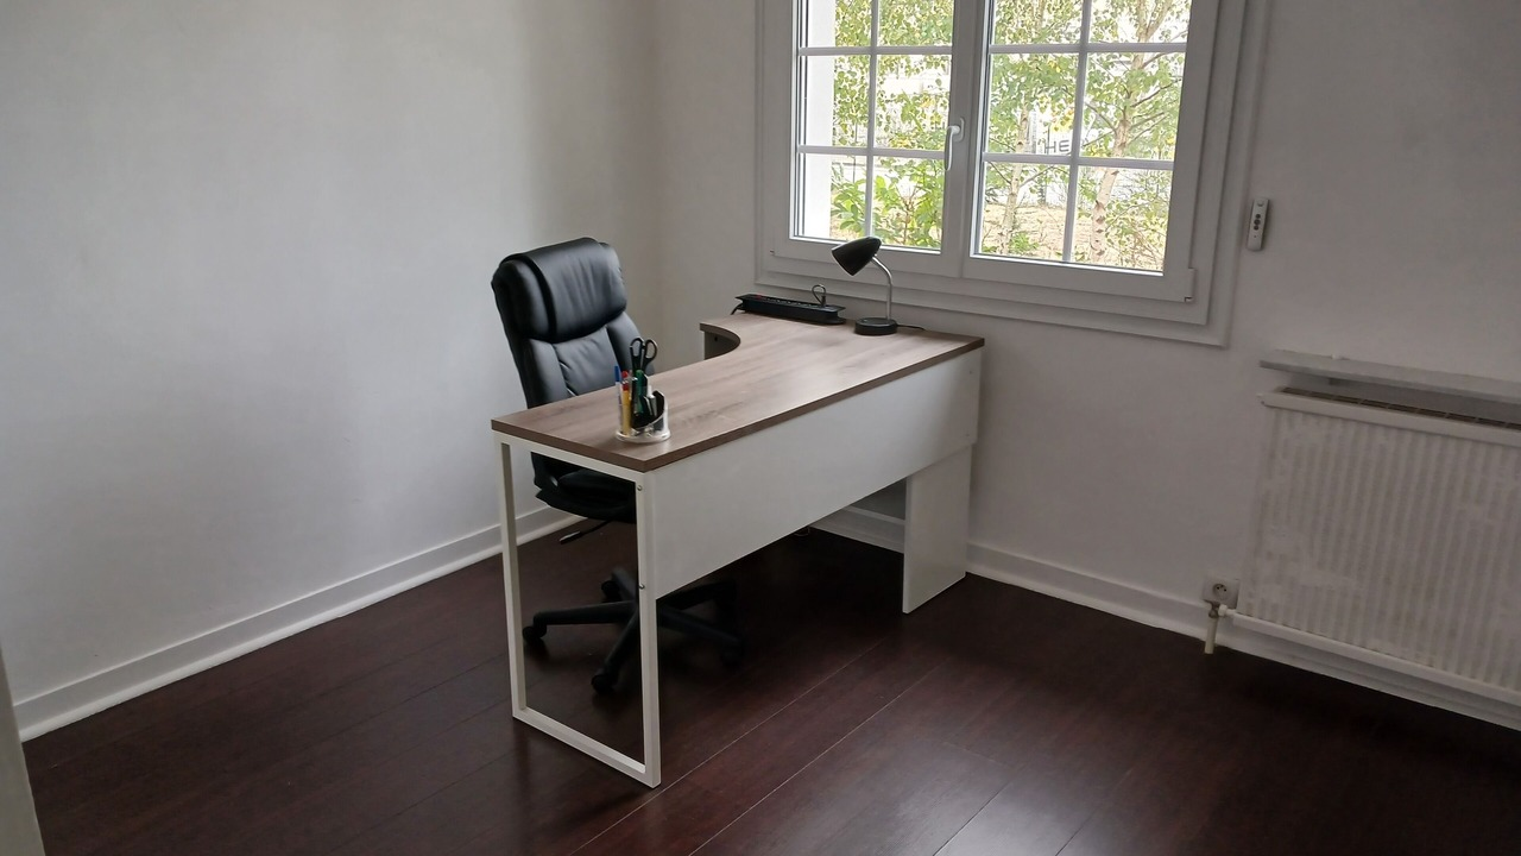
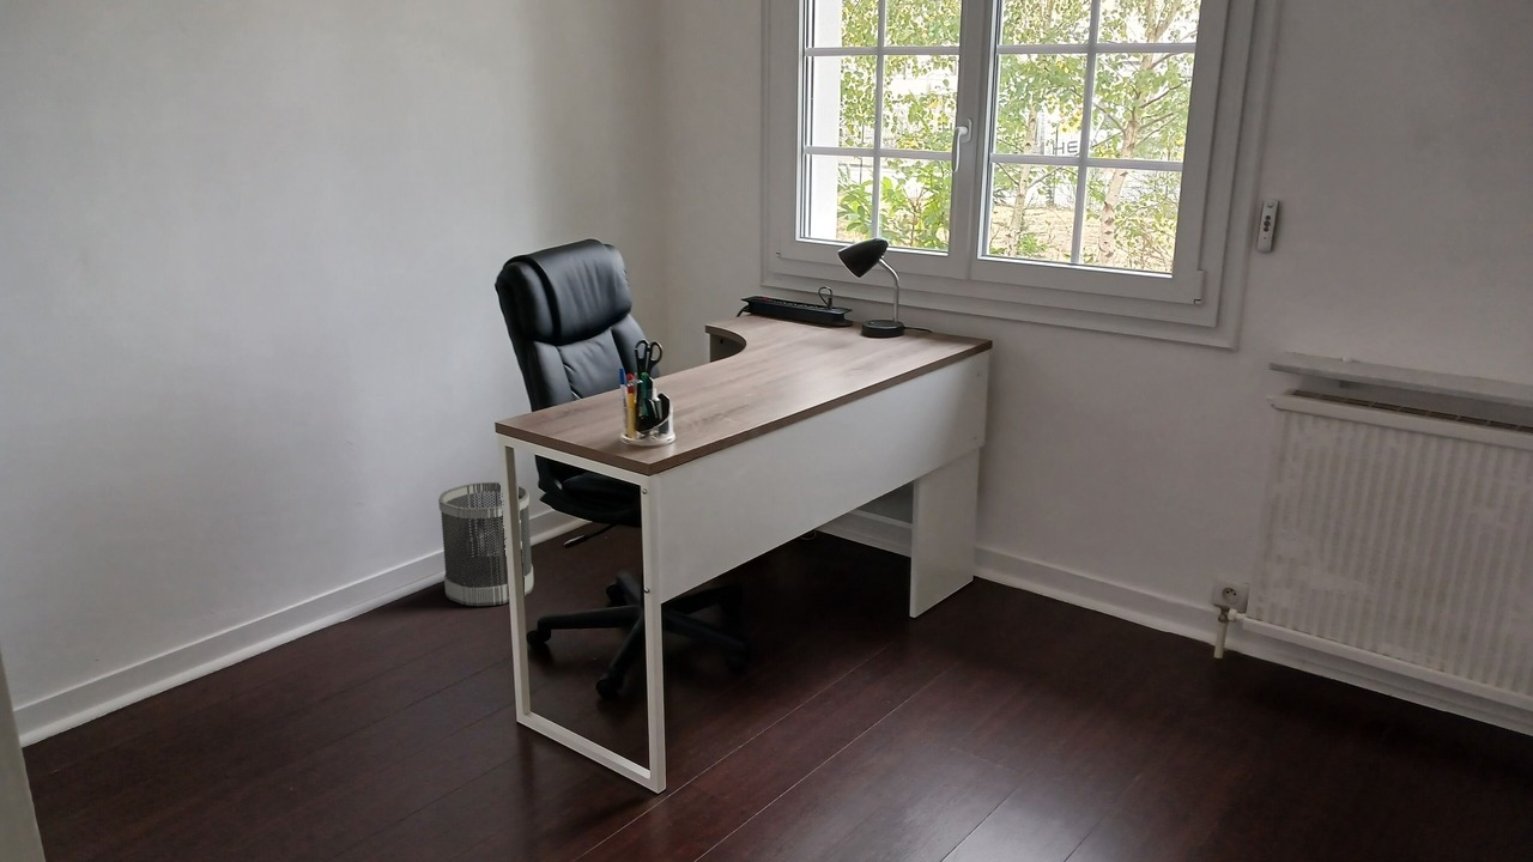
+ wastebasket [437,481,535,607]
